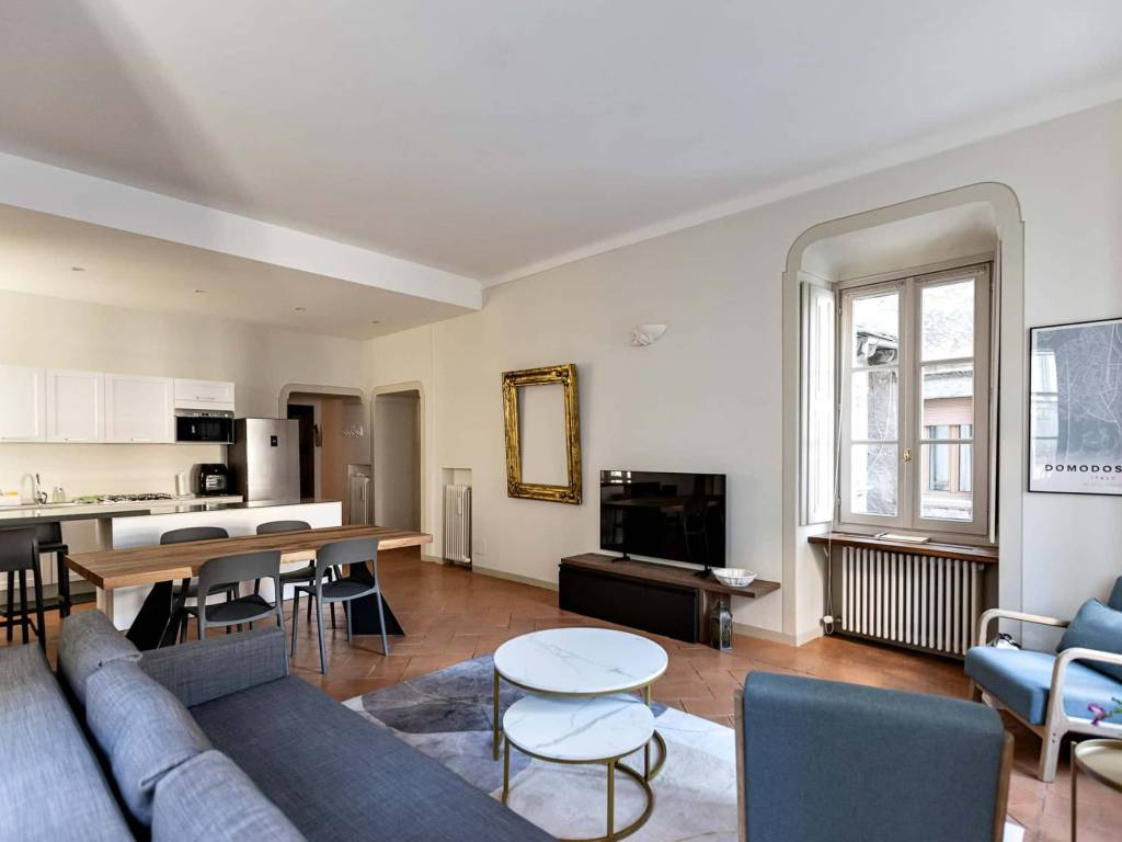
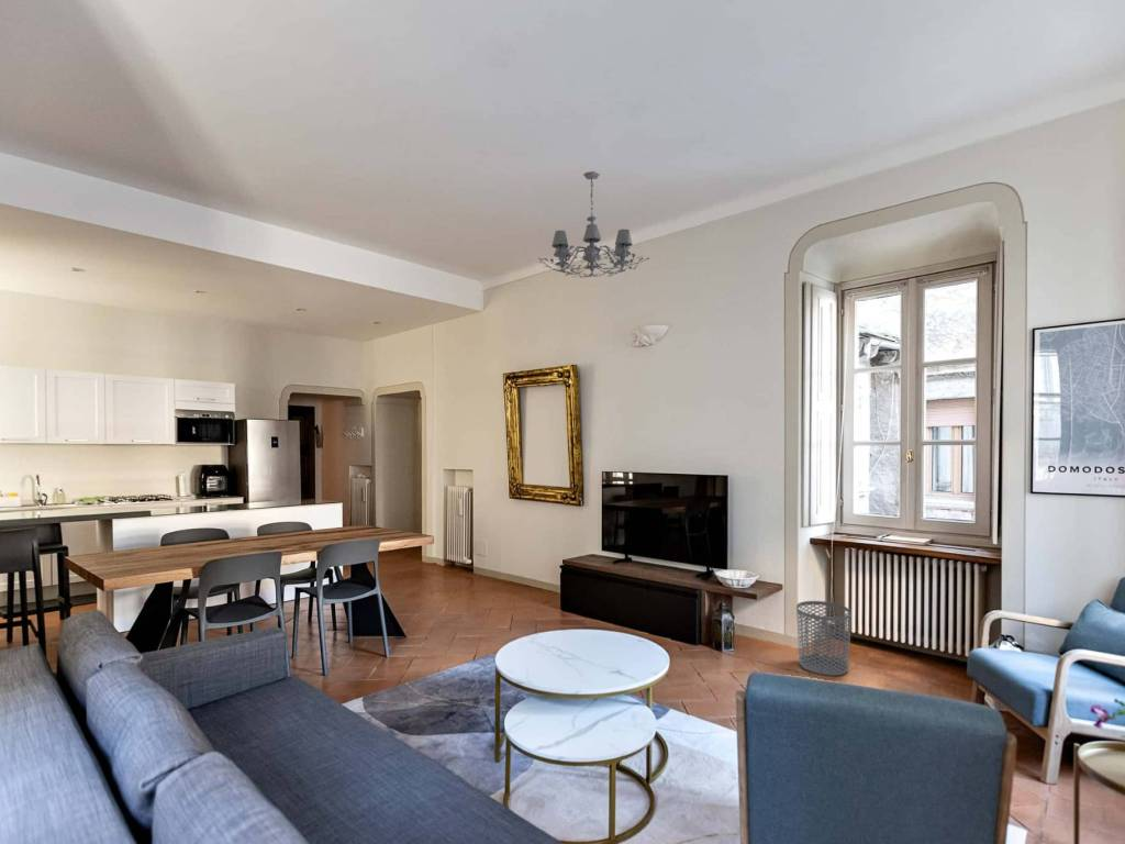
+ waste bin [795,600,853,677]
+ chandelier [537,170,650,279]
